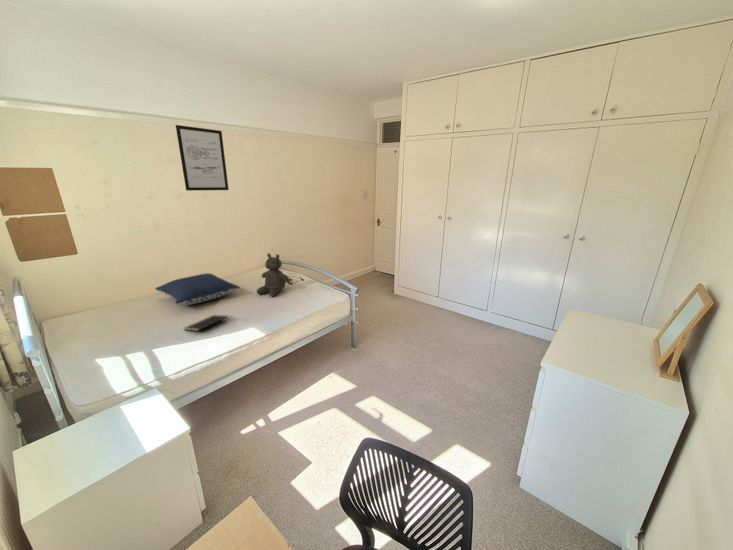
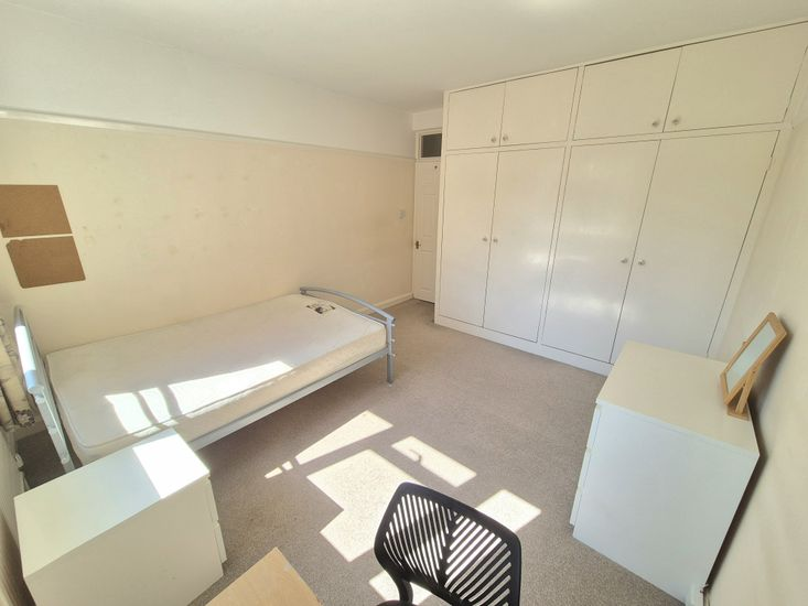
- wall art [175,124,230,192]
- teddy bear [256,252,290,298]
- pillow [154,272,241,306]
- notepad [183,314,229,332]
